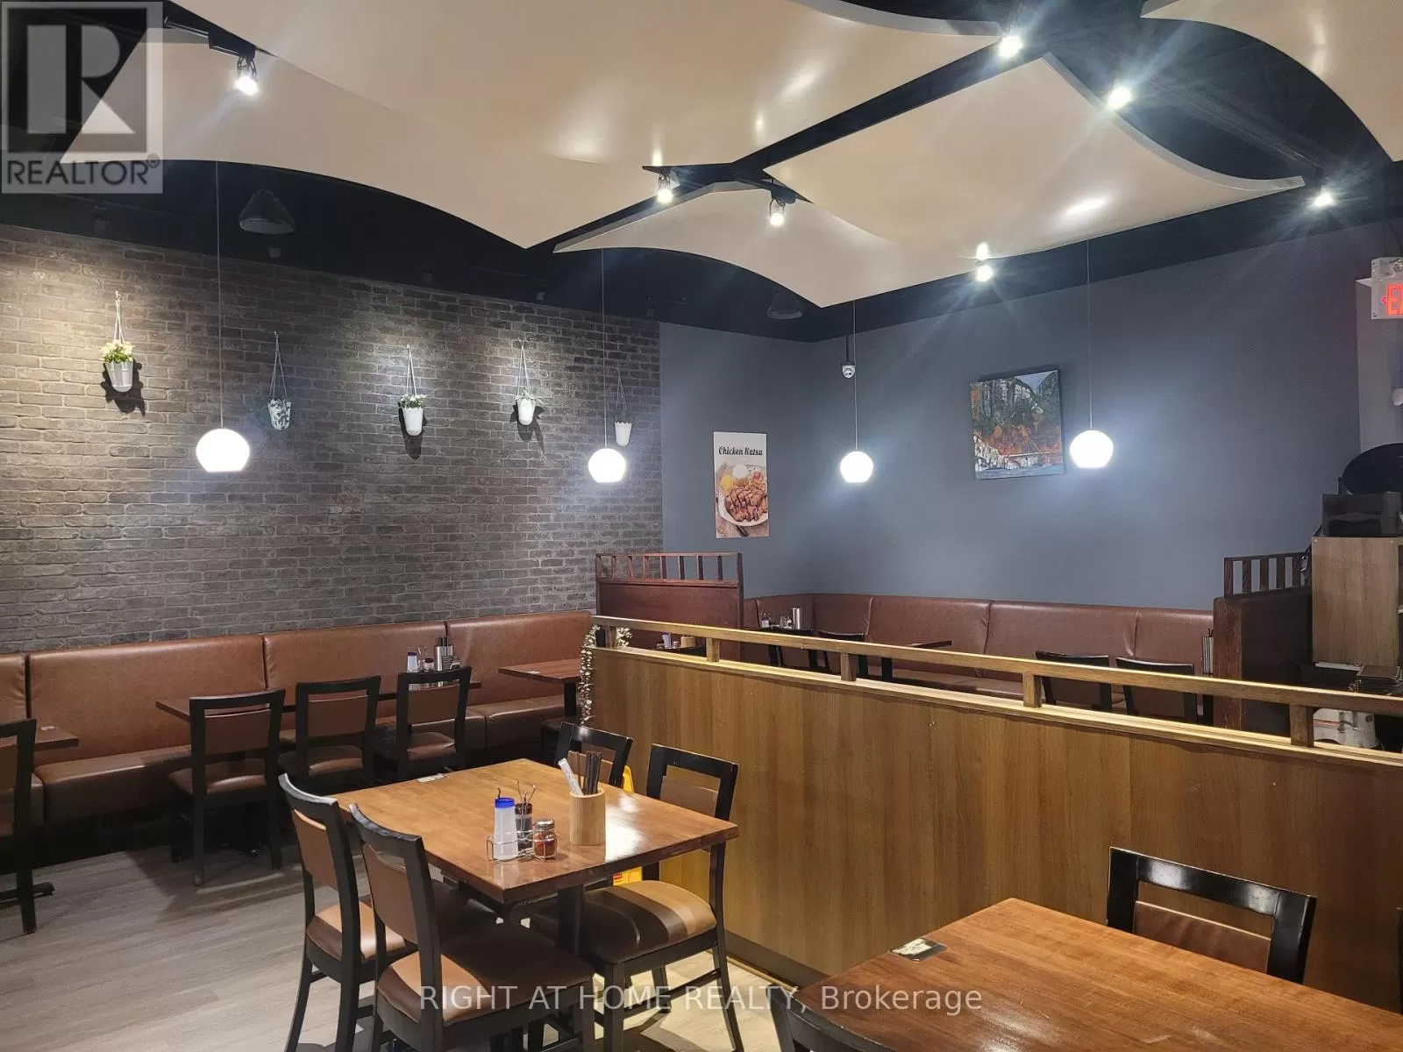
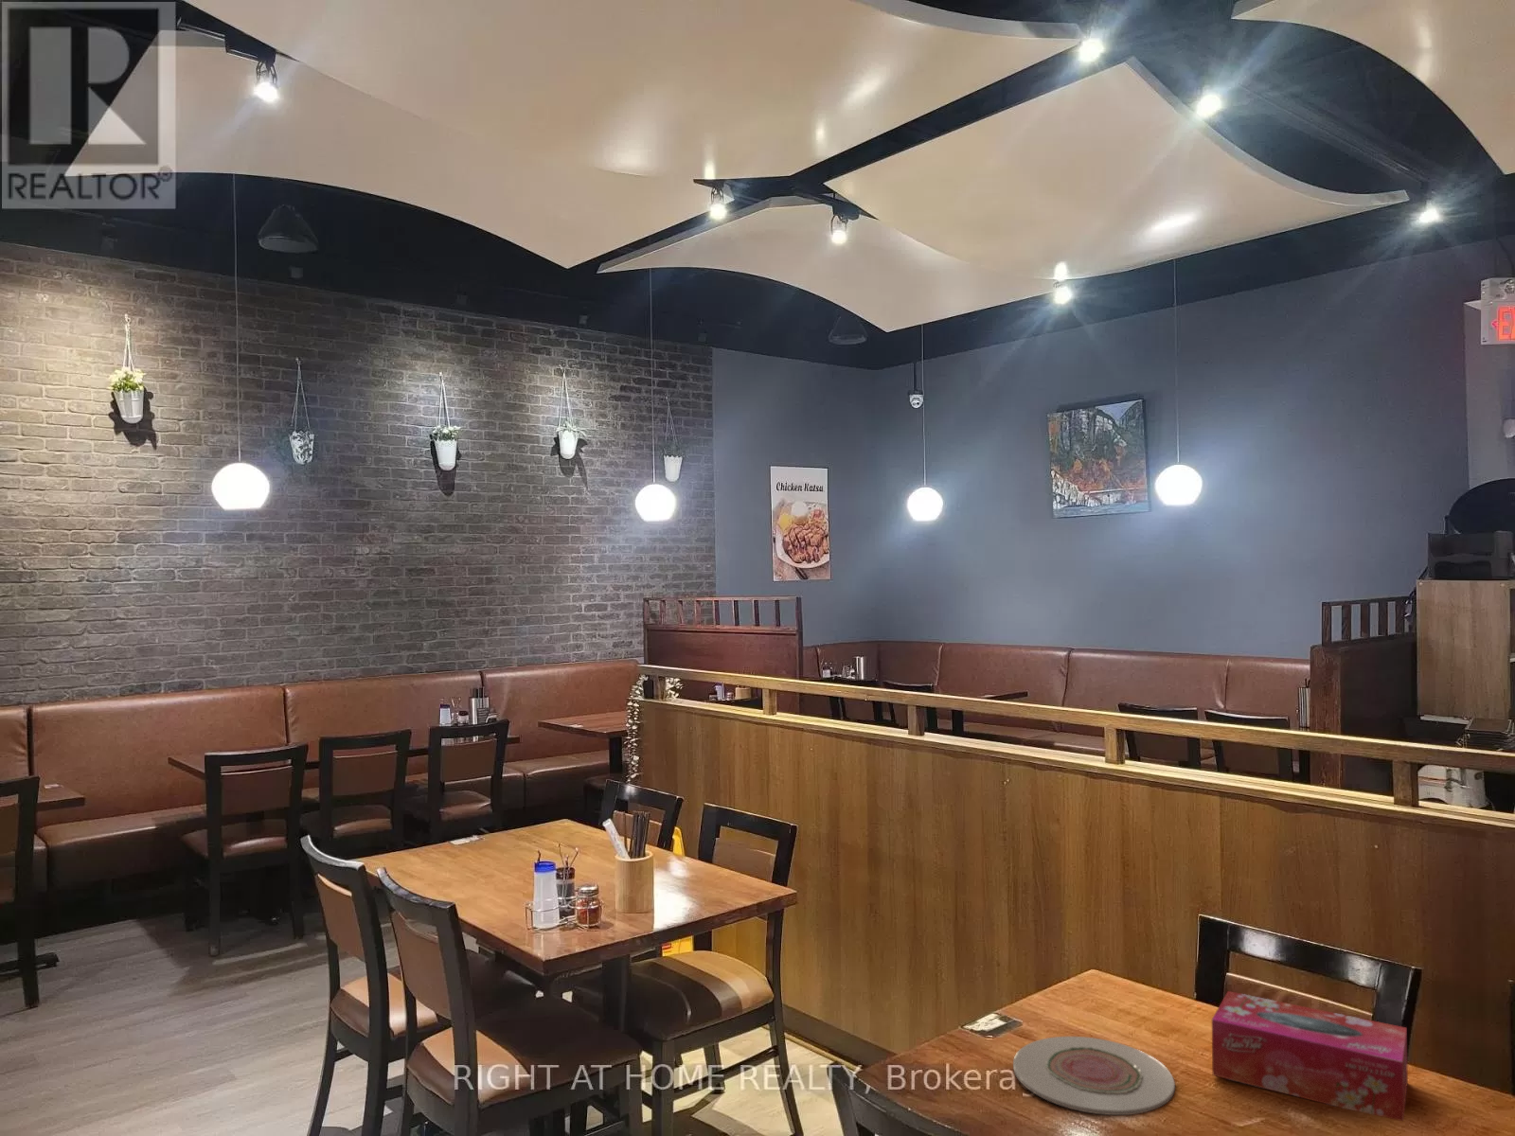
+ plate [1013,1036,1176,1116]
+ tissue box [1211,990,1409,1122]
